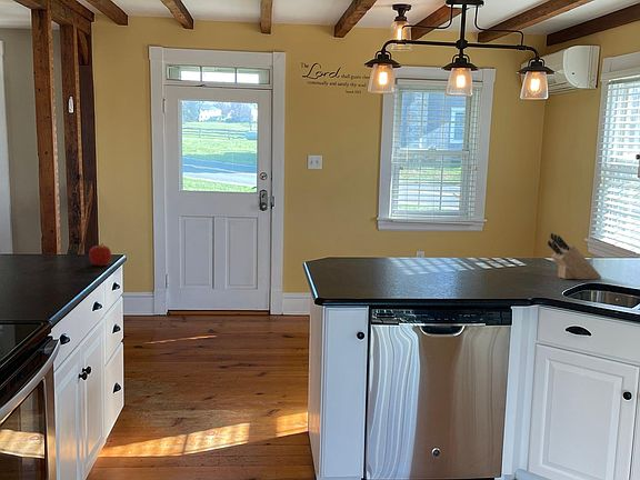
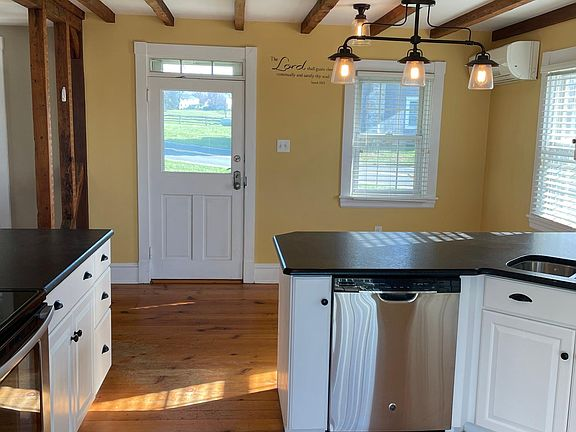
- apple [88,242,112,267]
- knife block [547,232,602,280]
